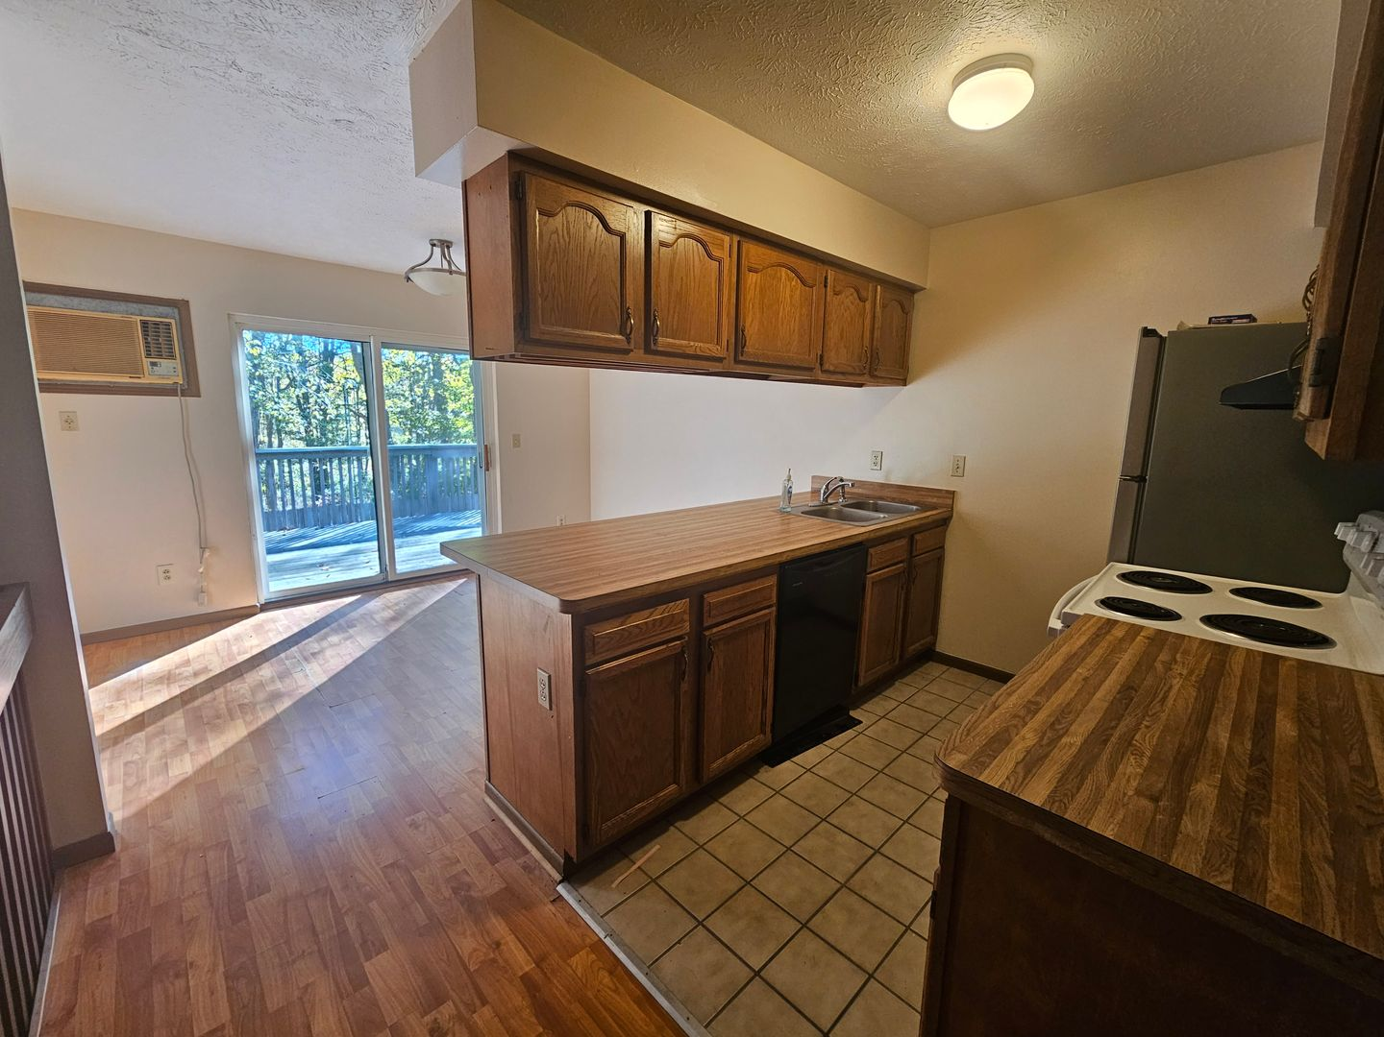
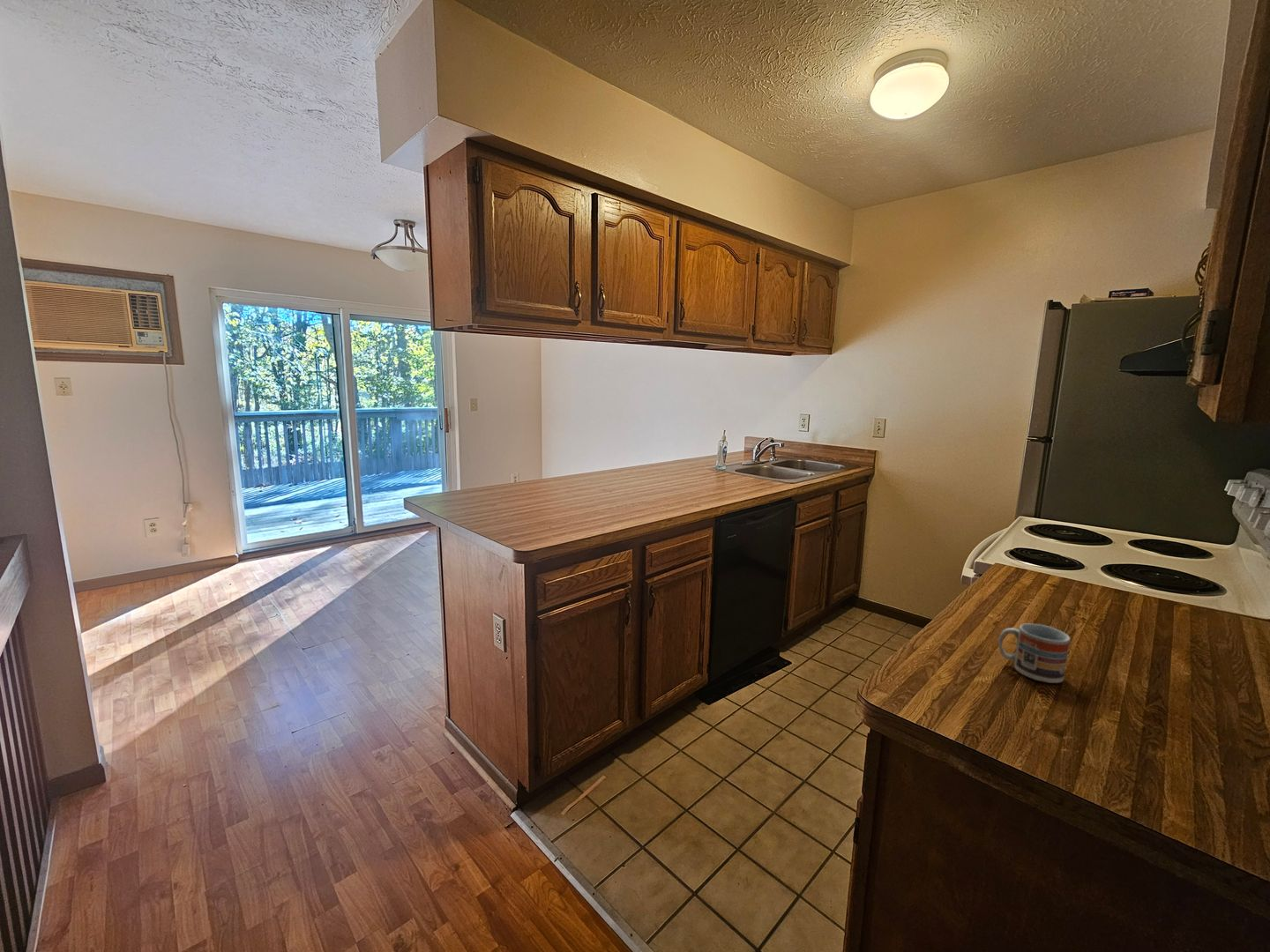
+ cup [997,622,1072,684]
